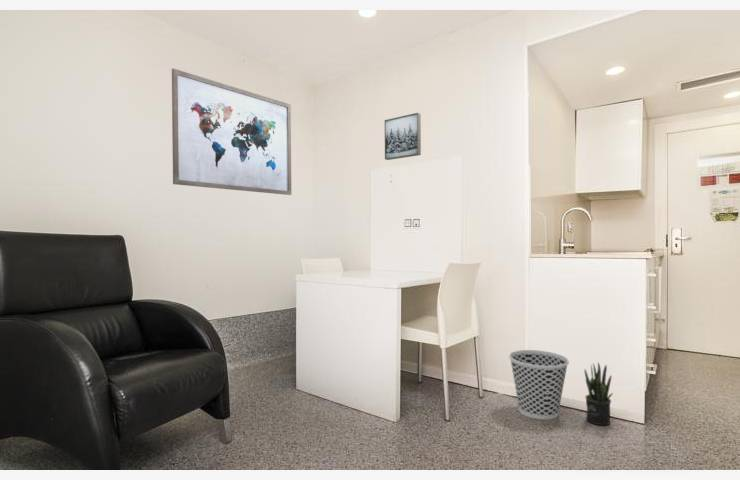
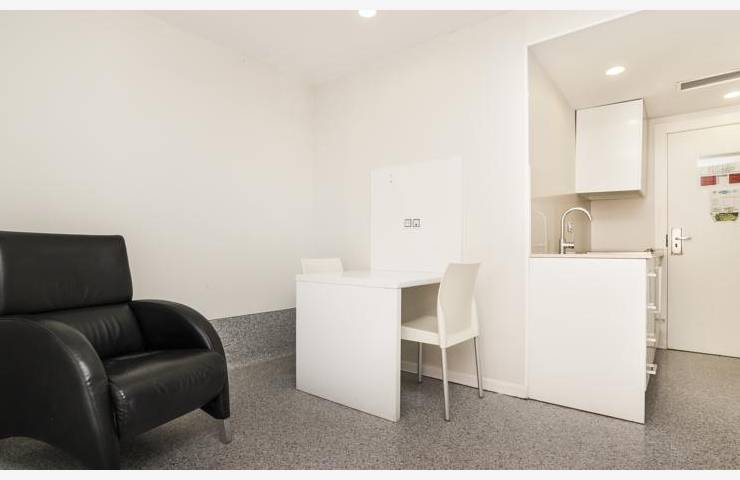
- potted plant [584,362,614,426]
- wall art [384,112,422,161]
- wastebasket [508,349,570,420]
- wall art [171,67,292,196]
